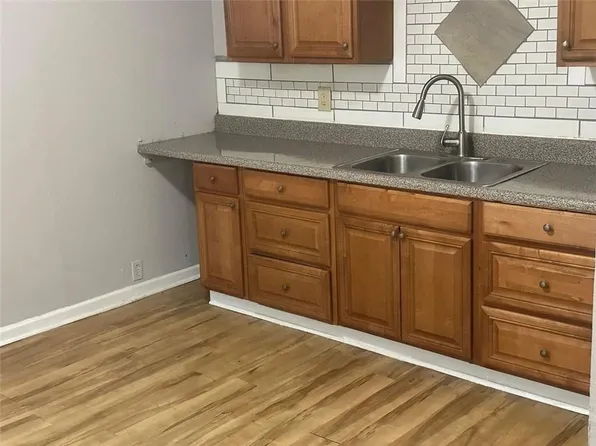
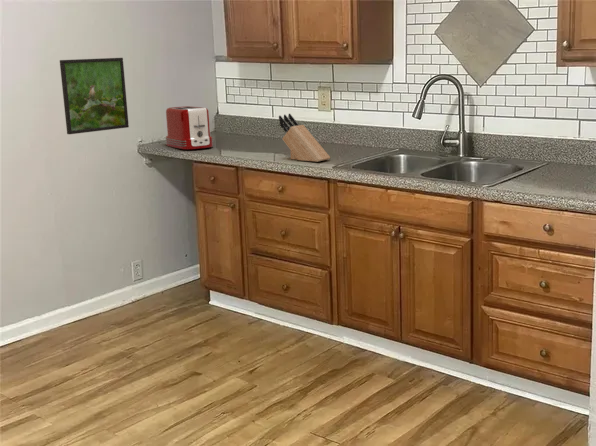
+ toaster [164,105,214,150]
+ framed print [59,57,130,135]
+ knife block [278,113,331,163]
